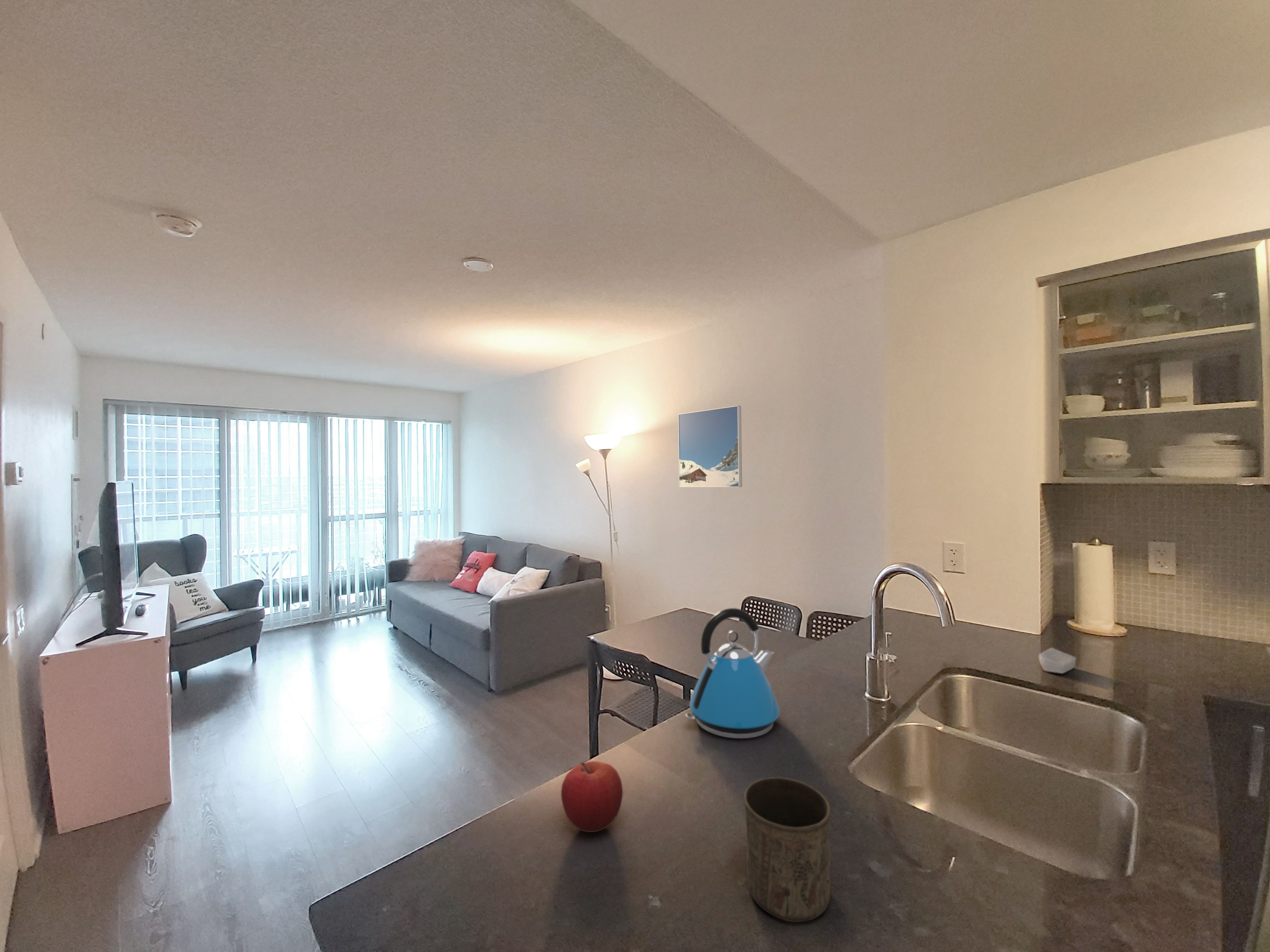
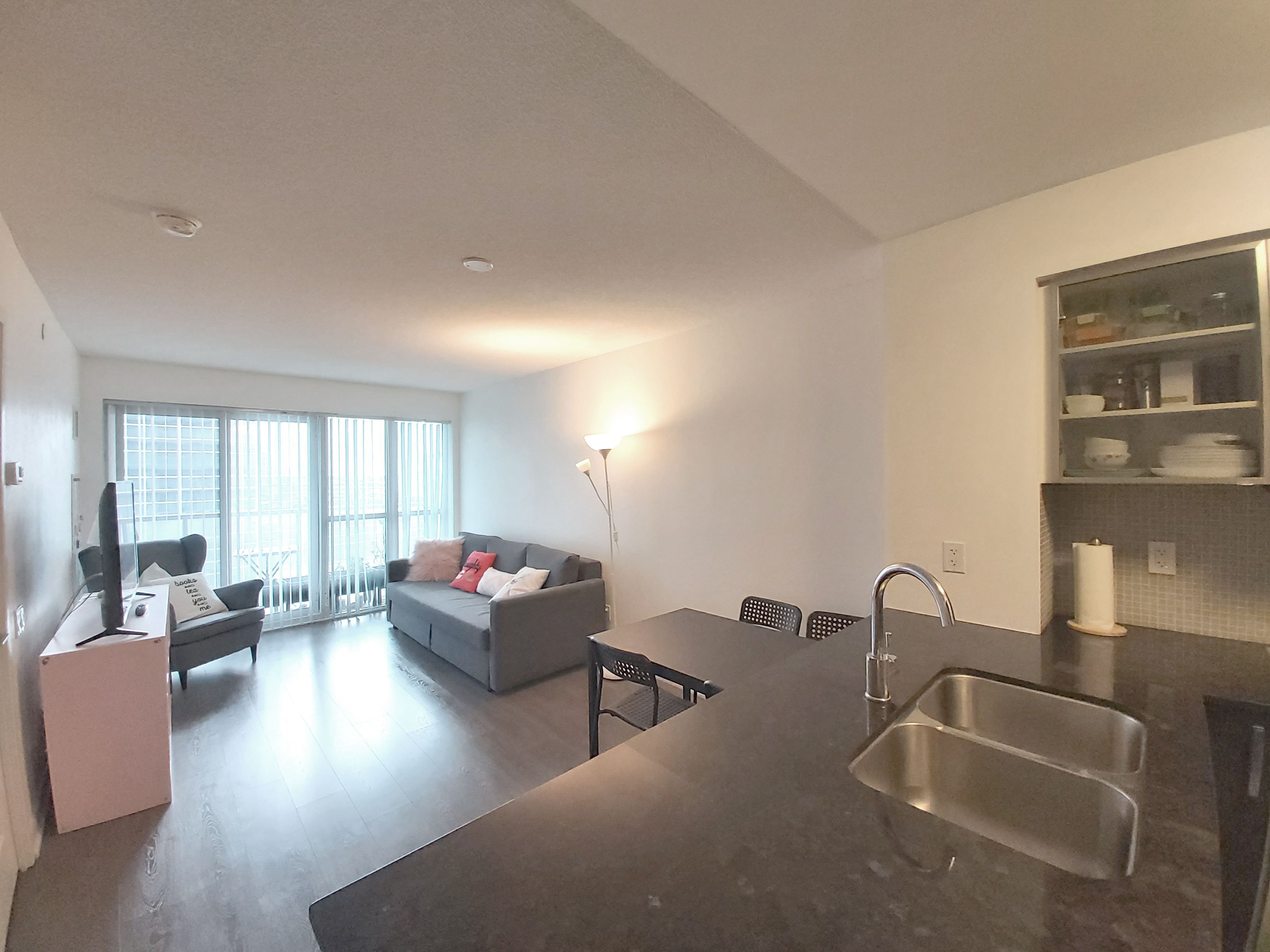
- kettle [685,608,781,739]
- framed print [678,405,742,488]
- soap bar [1038,647,1076,674]
- cup [744,777,831,922]
- fruit [561,761,623,833]
